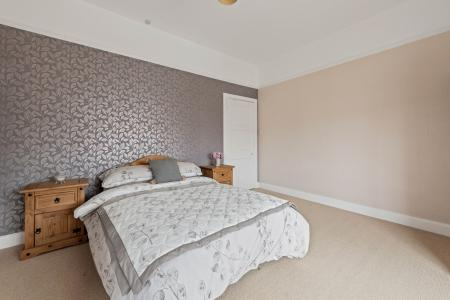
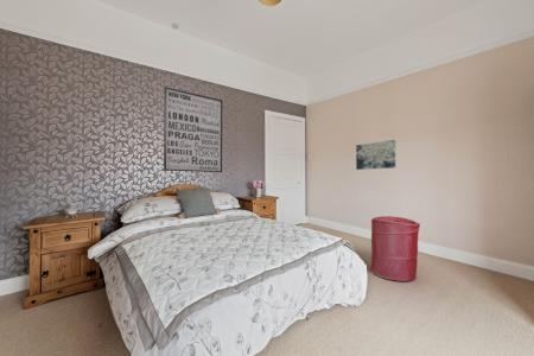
+ laundry hamper [369,215,421,282]
+ wall art [355,139,396,171]
+ wall art [163,85,223,173]
